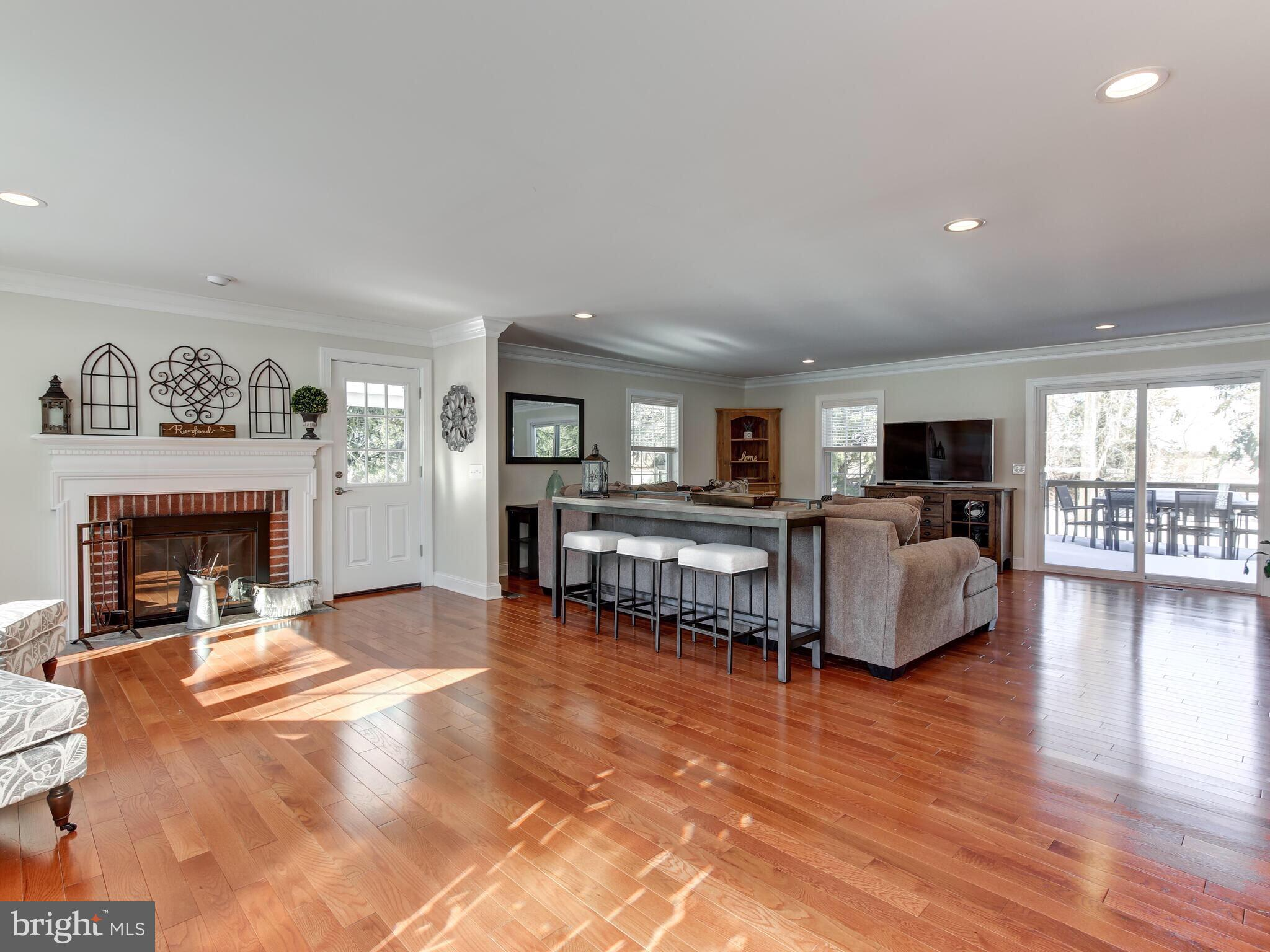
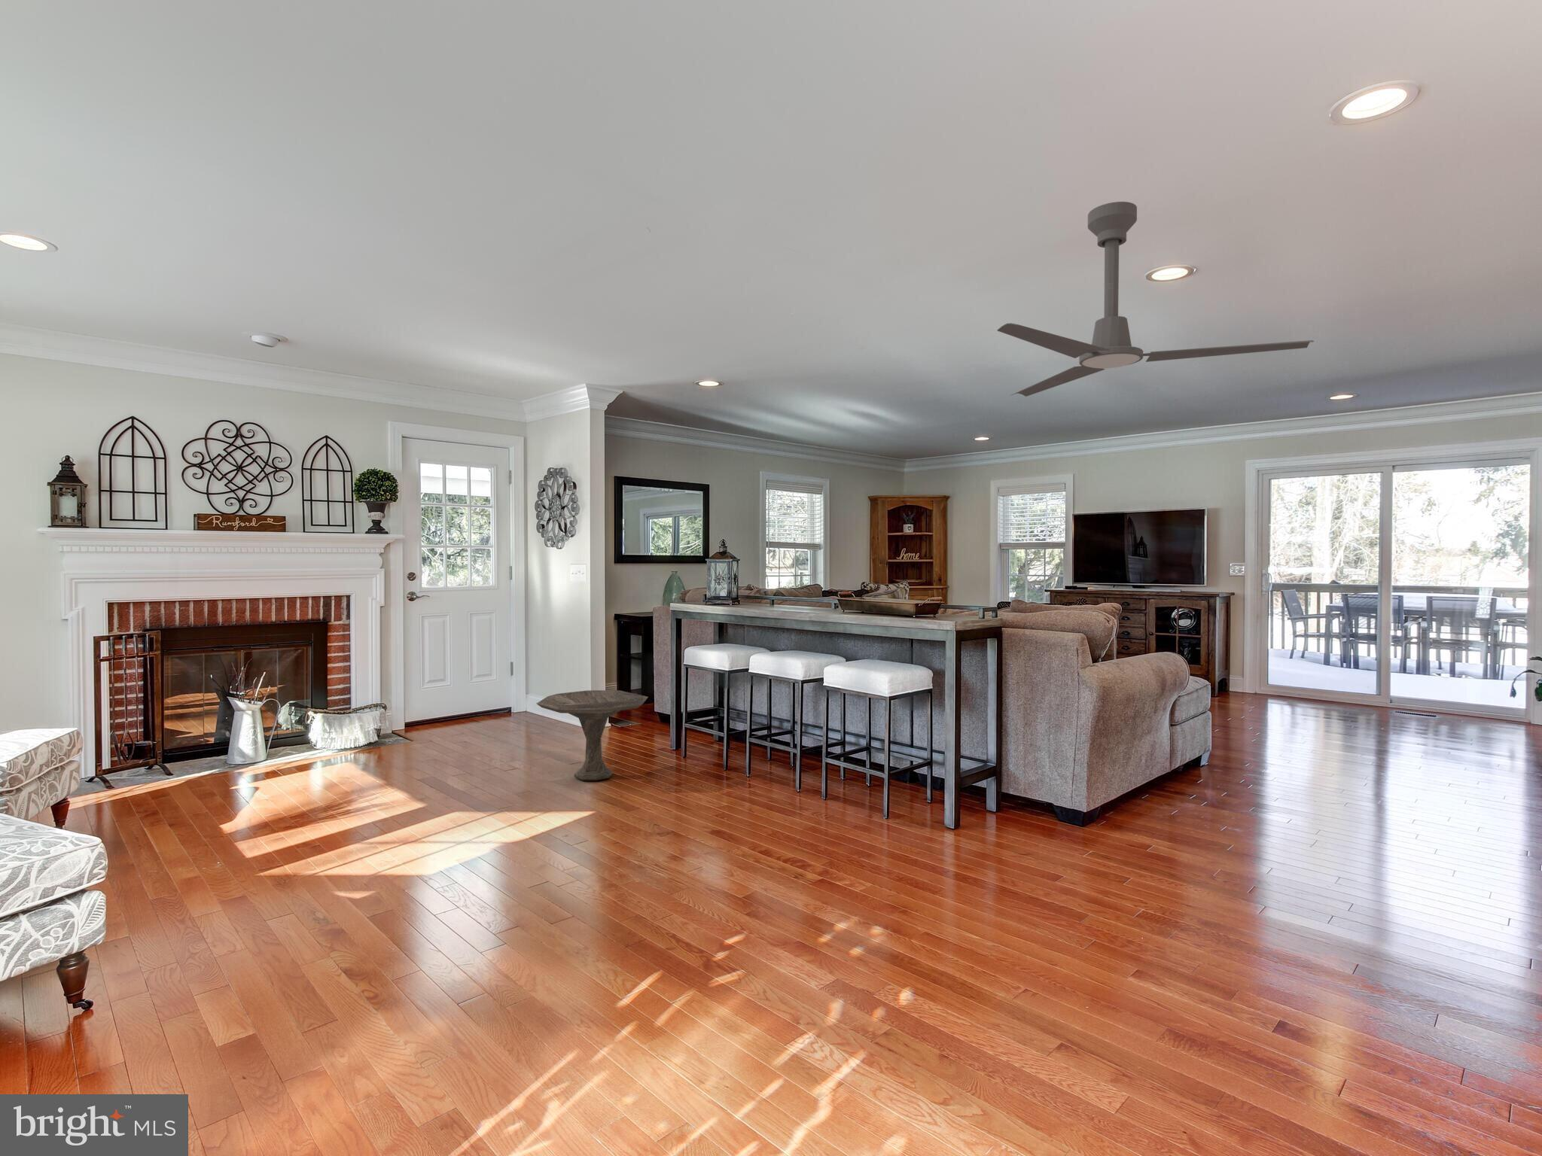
+ ceiling fan [996,200,1315,397]
+ side table [537,690,650,781]
